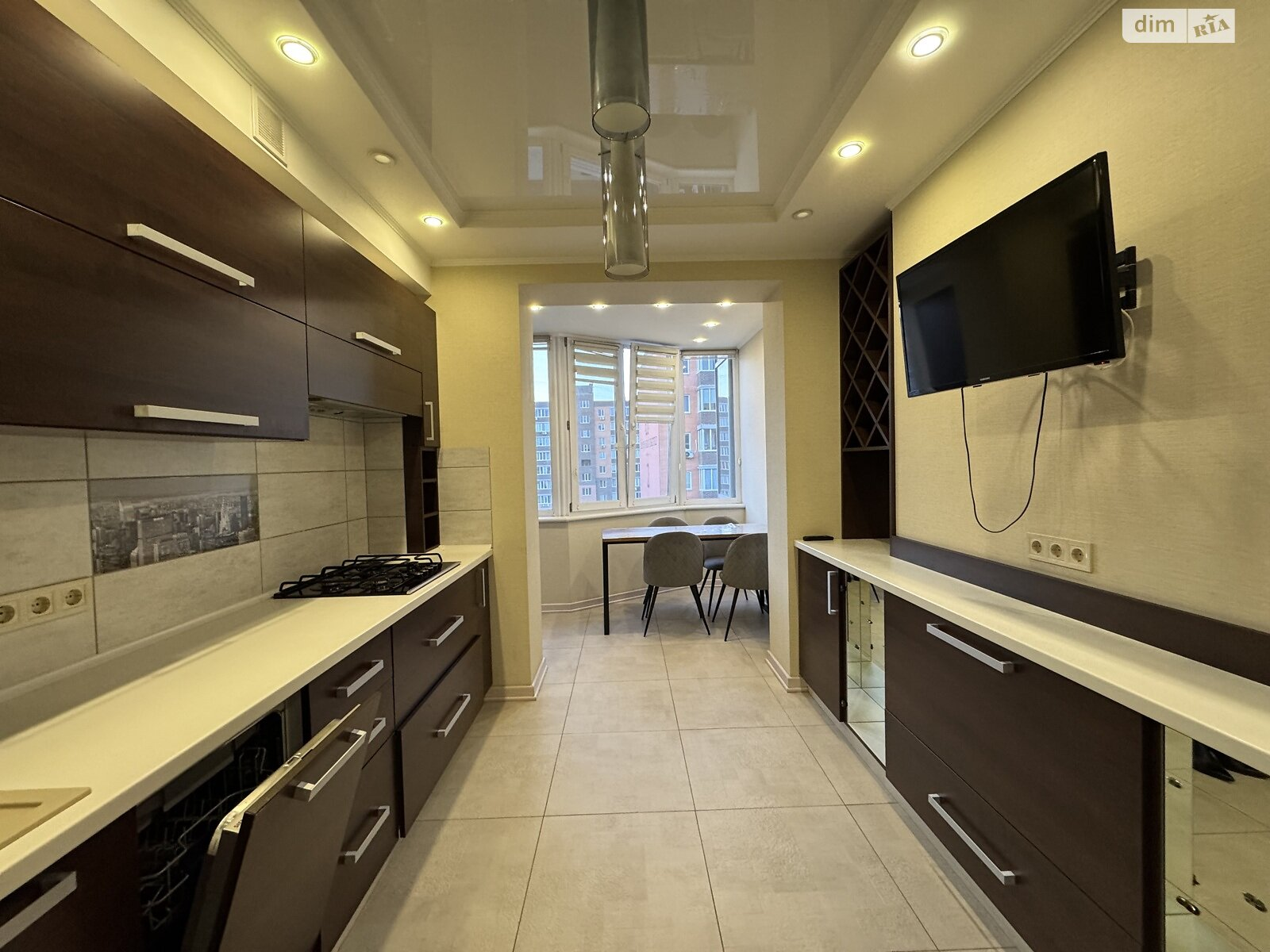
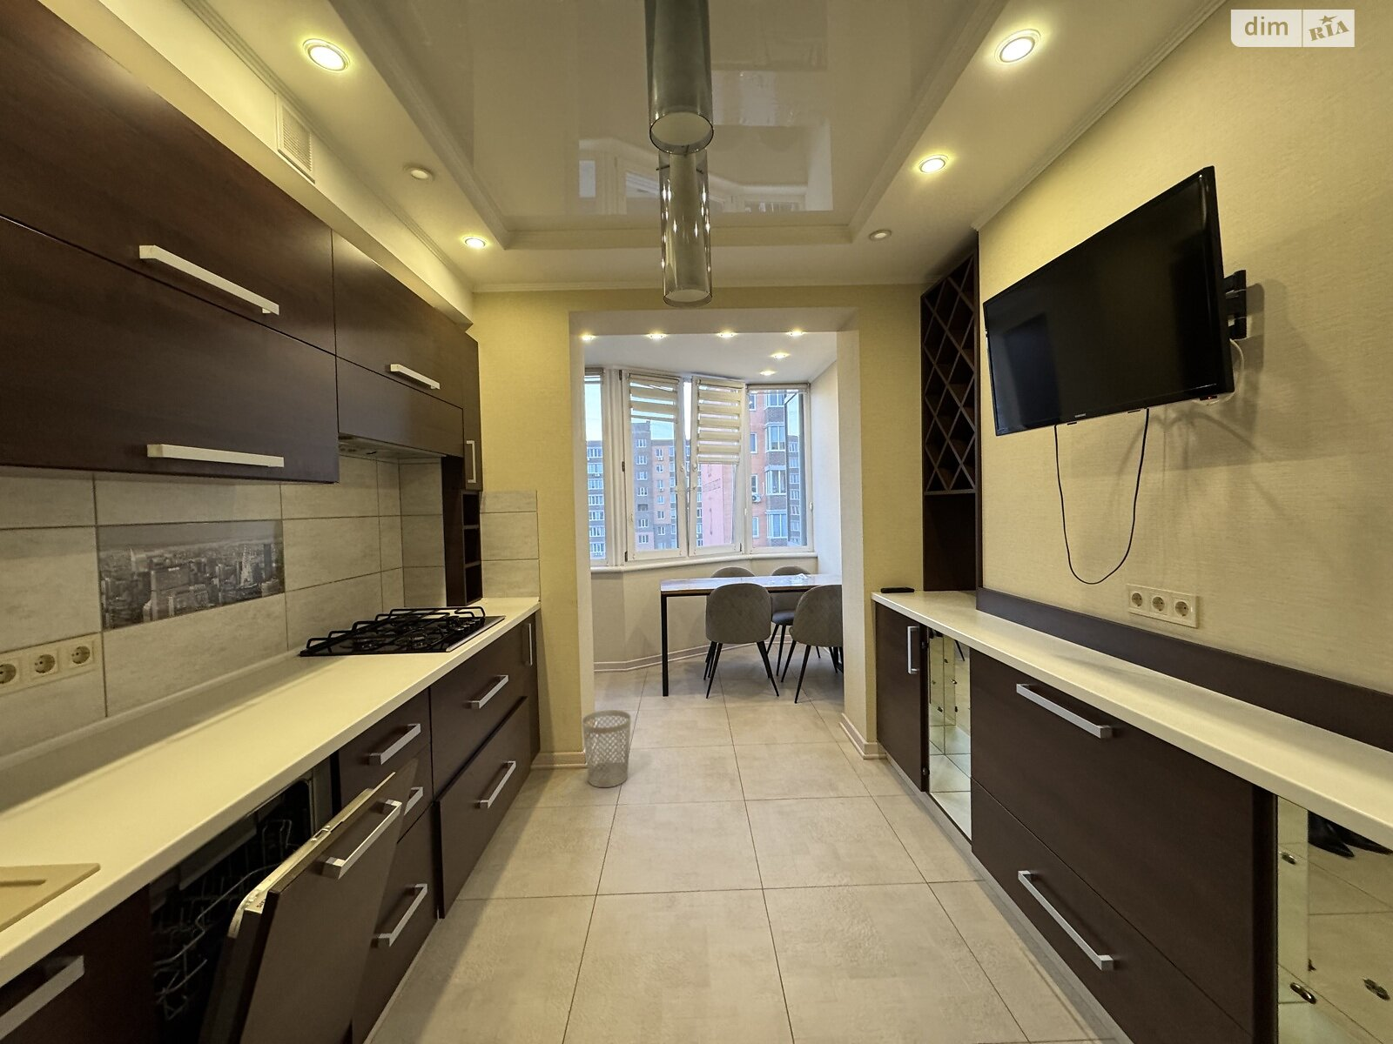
+ wastebasket [580,710,632,788]
